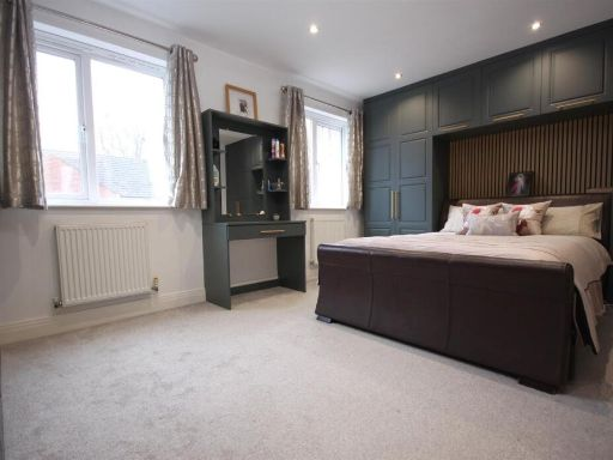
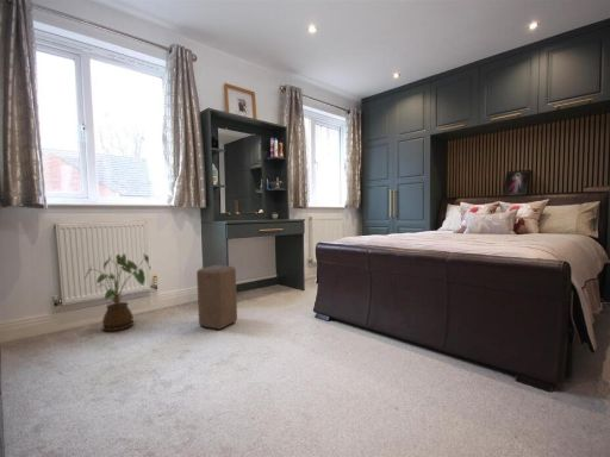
+ house plant [82,252,151,332]
+ stool [195,264,238,330]
